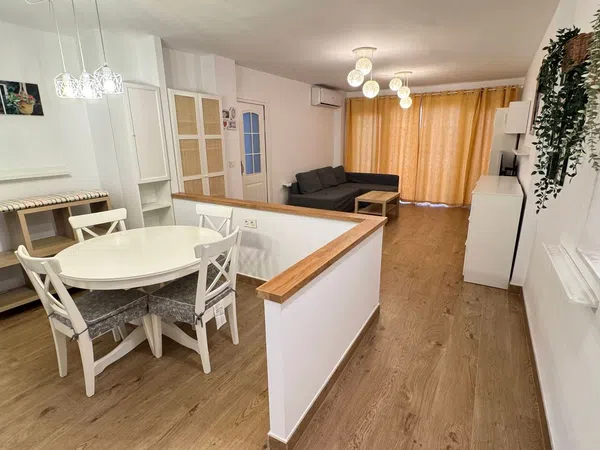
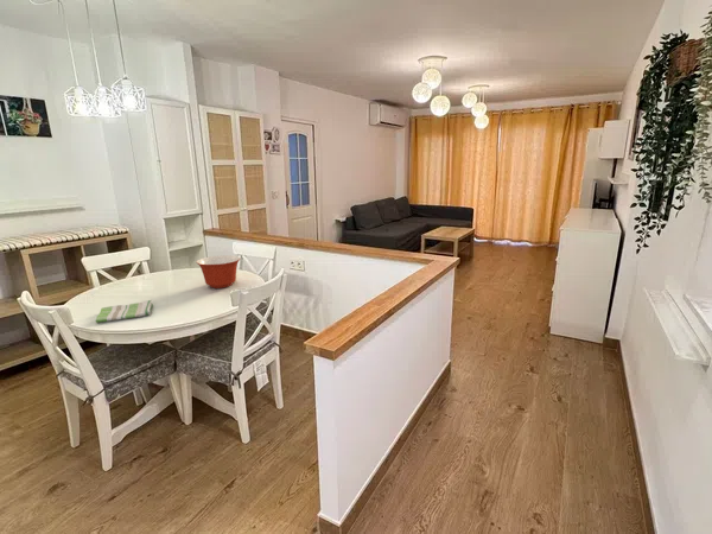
+ dish towel [95,299,154,324]
+ mixing bowl [196,254,241,290]
